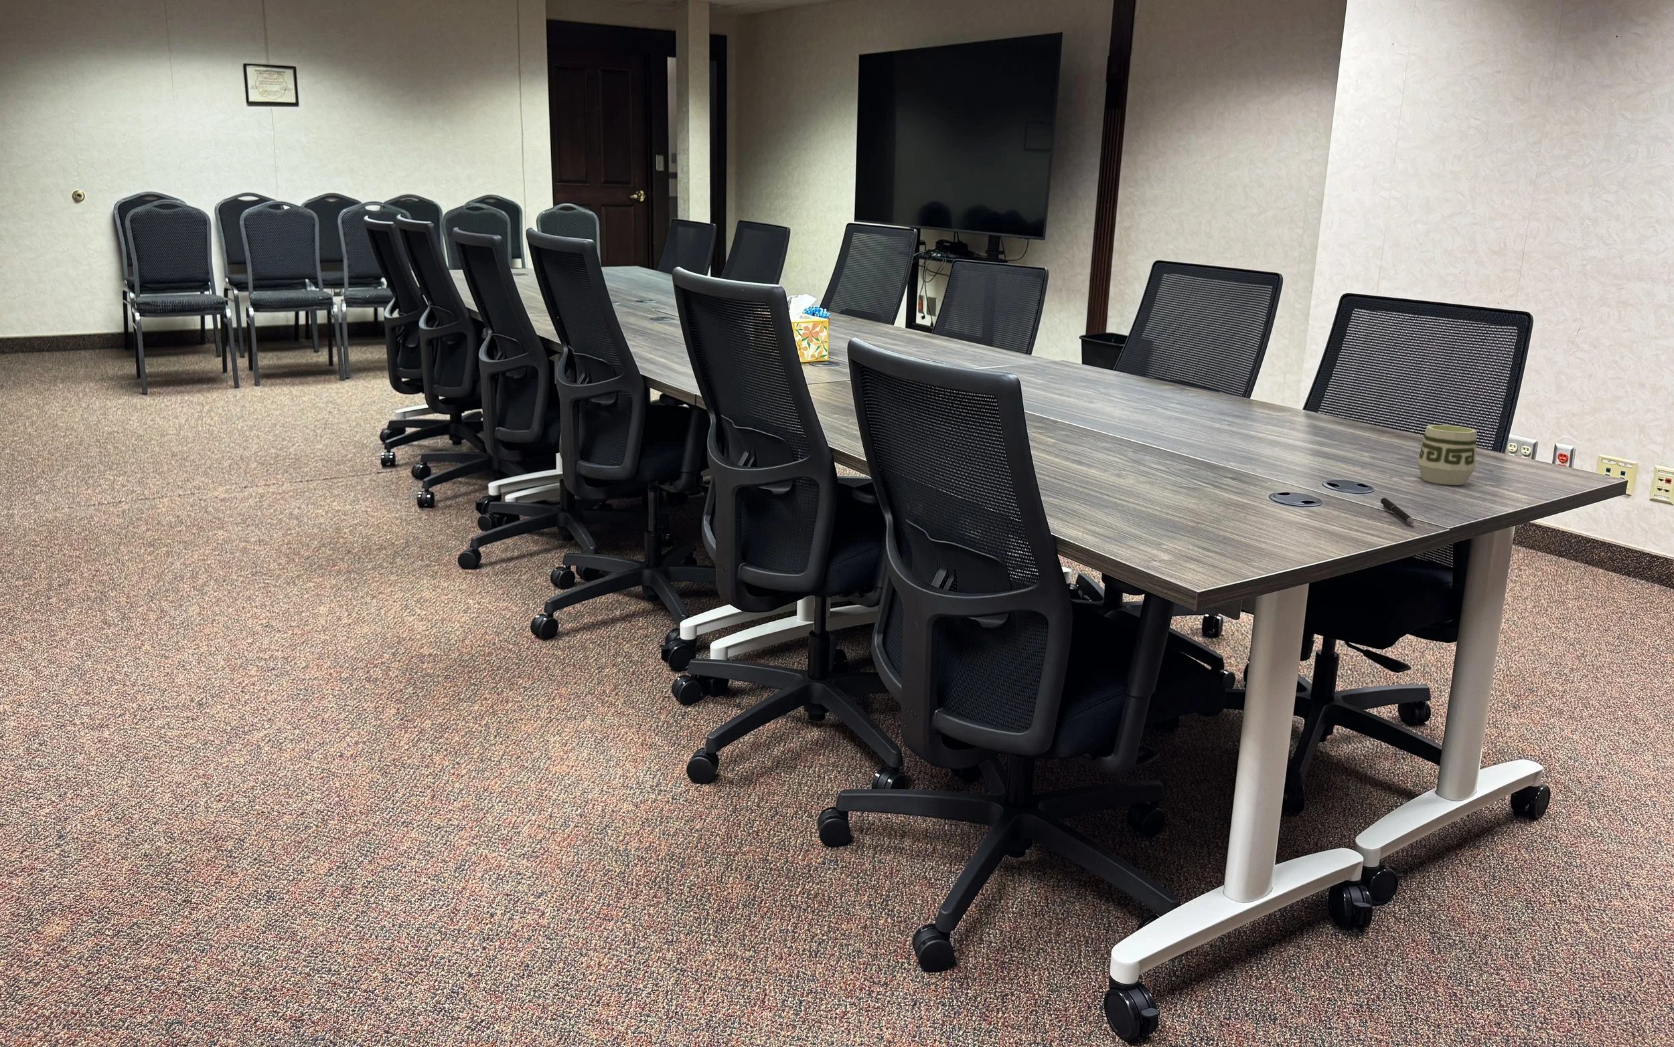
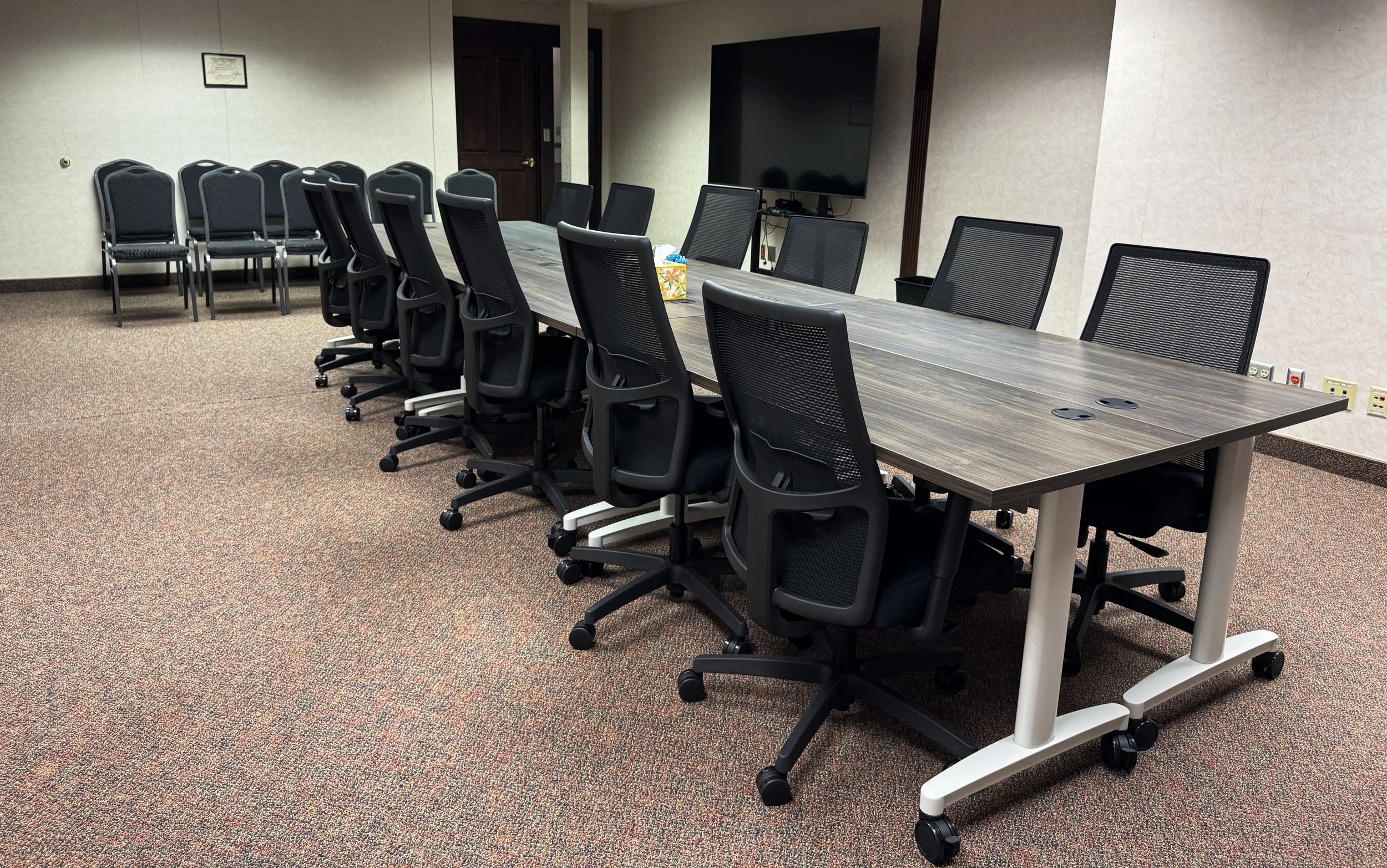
- cup [1417,425,1477,486]
- pen [1380,497,1415,525]
